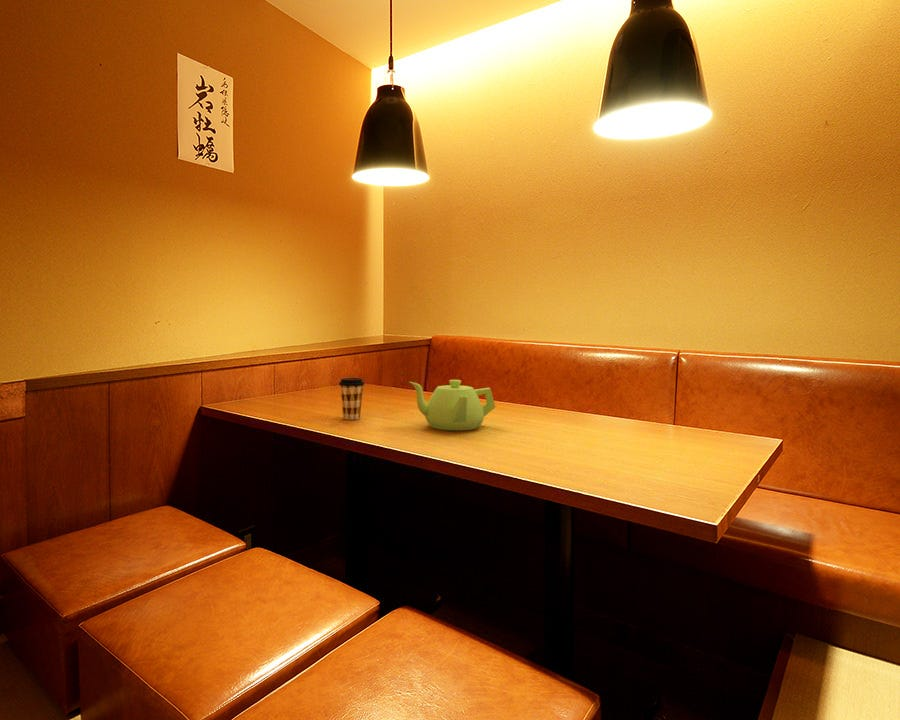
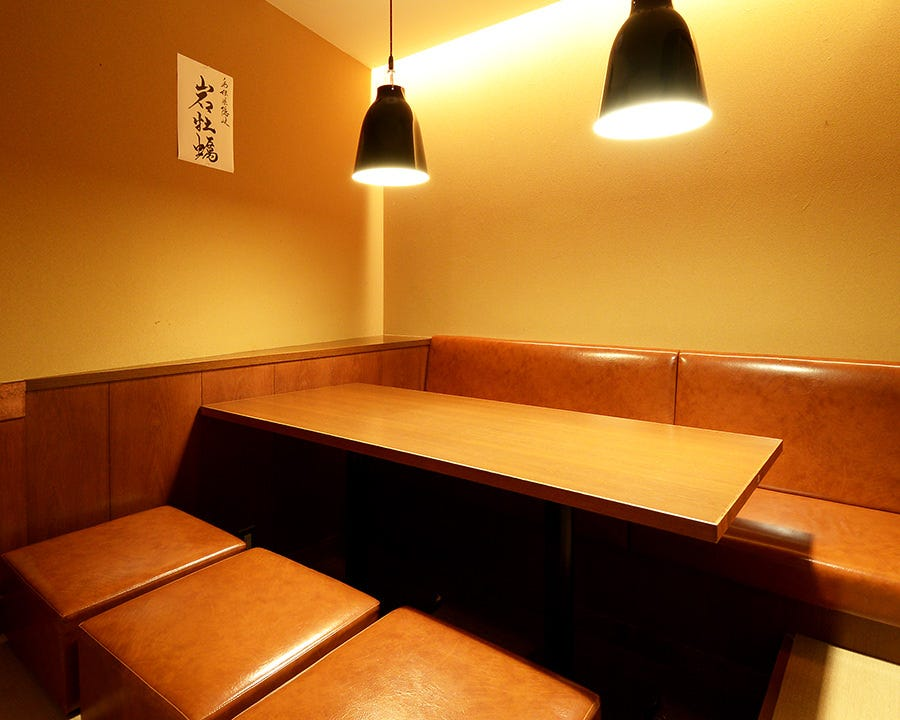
- teapot [409,379,496,431]
- coffee cup [338,377,365,420]
